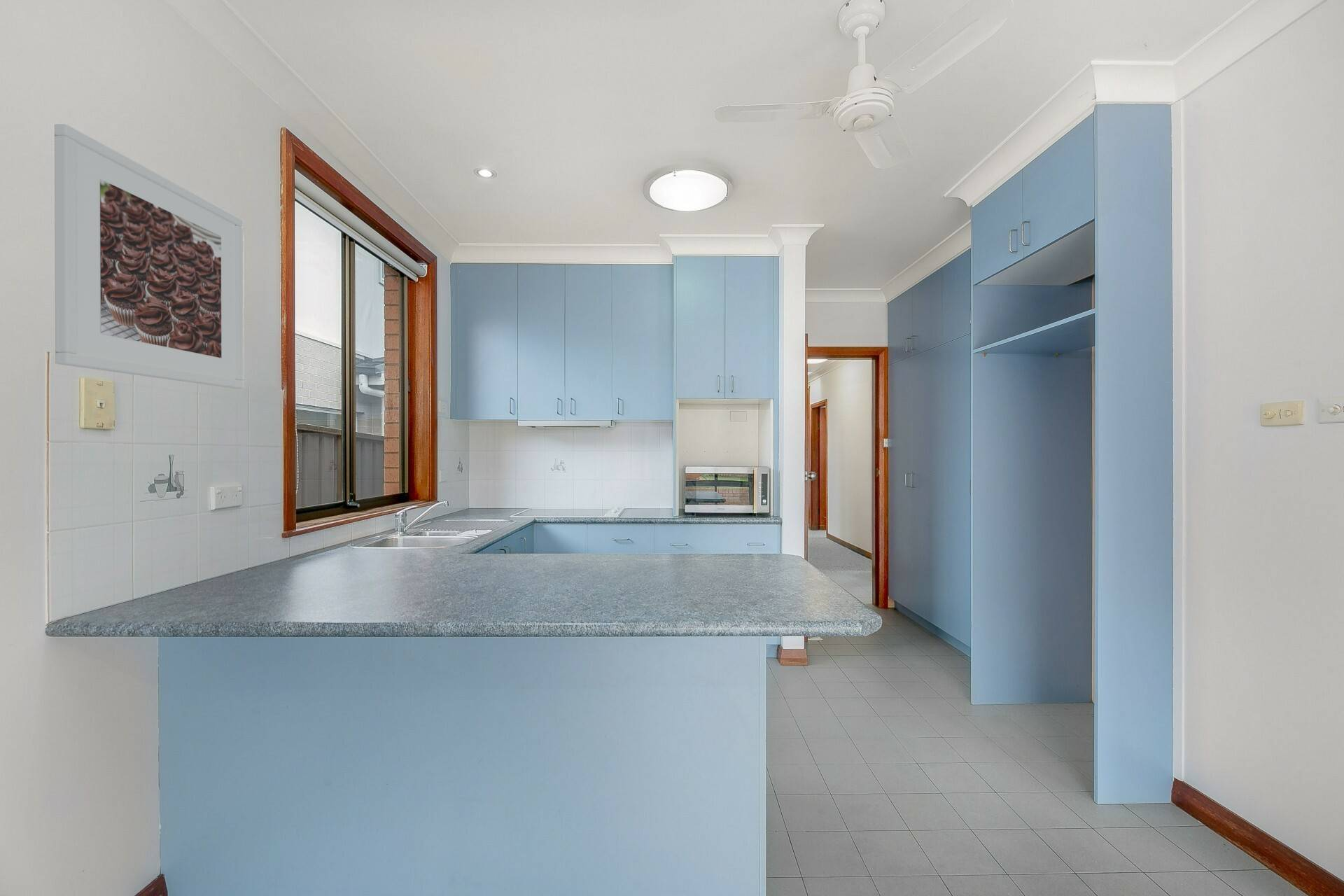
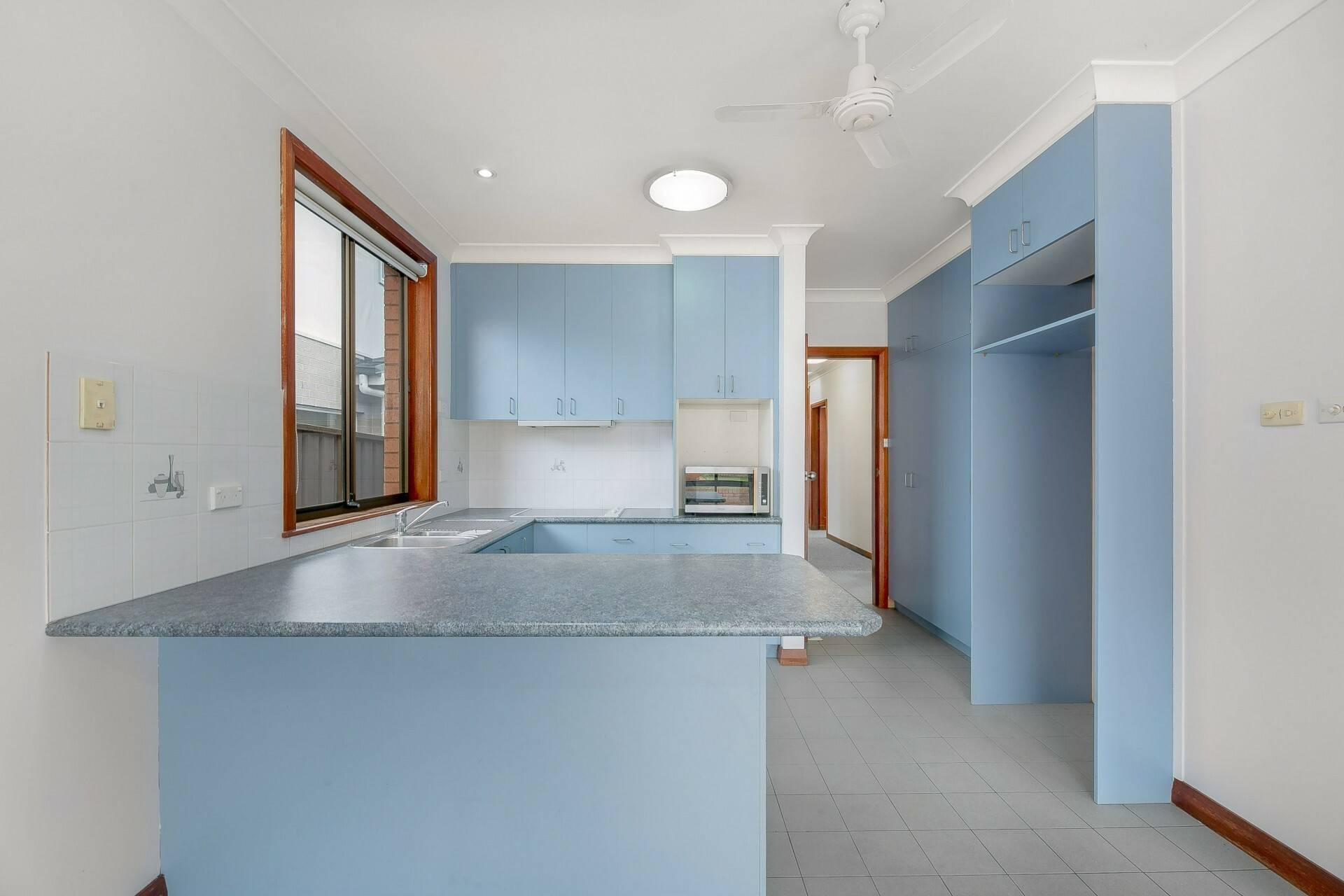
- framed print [54,123,244,389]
